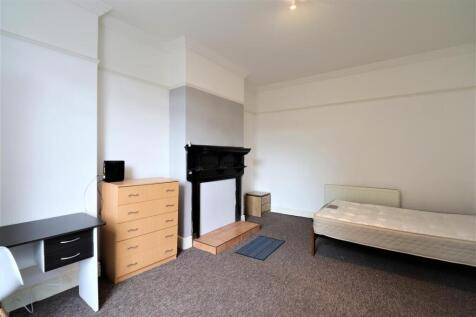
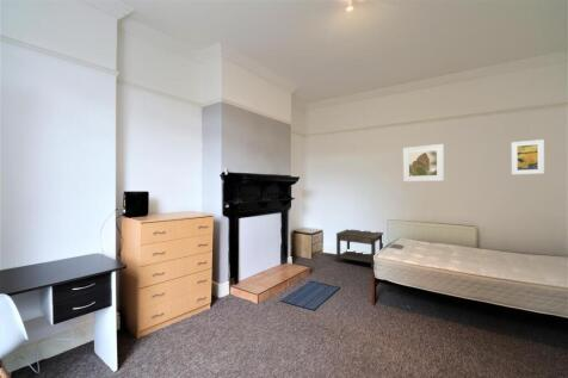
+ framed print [511,138,545,175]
+ side table [335,228,384,271]
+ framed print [402,143,445,182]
